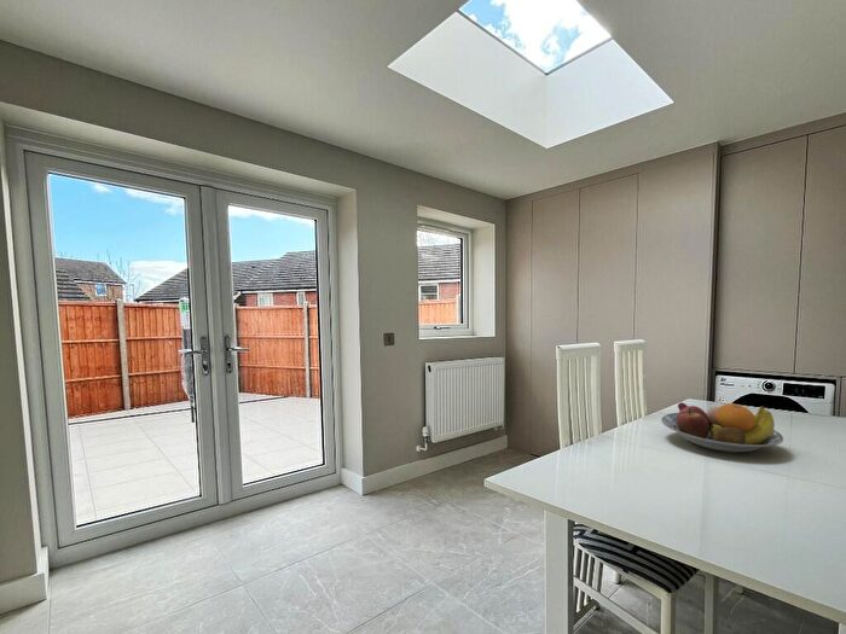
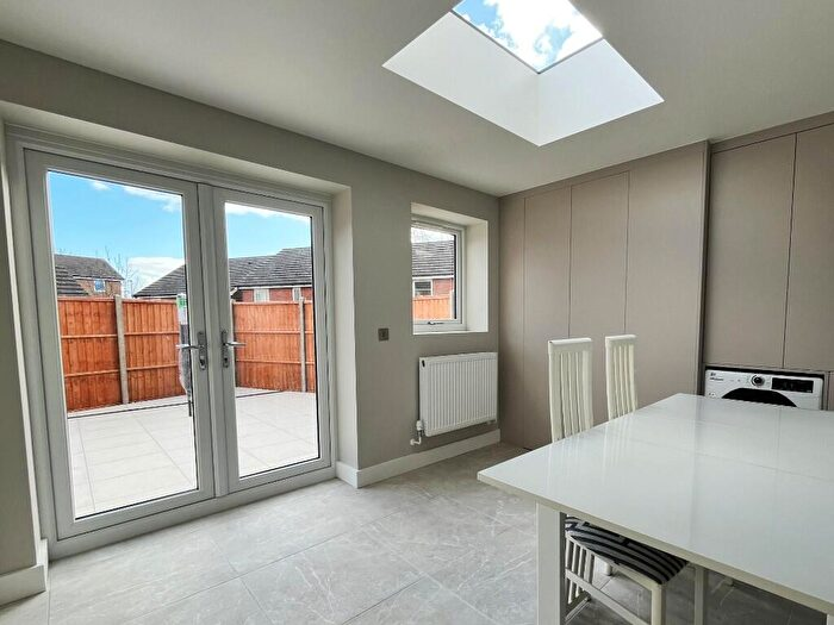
- fruit bowl [660,401,784,453]
